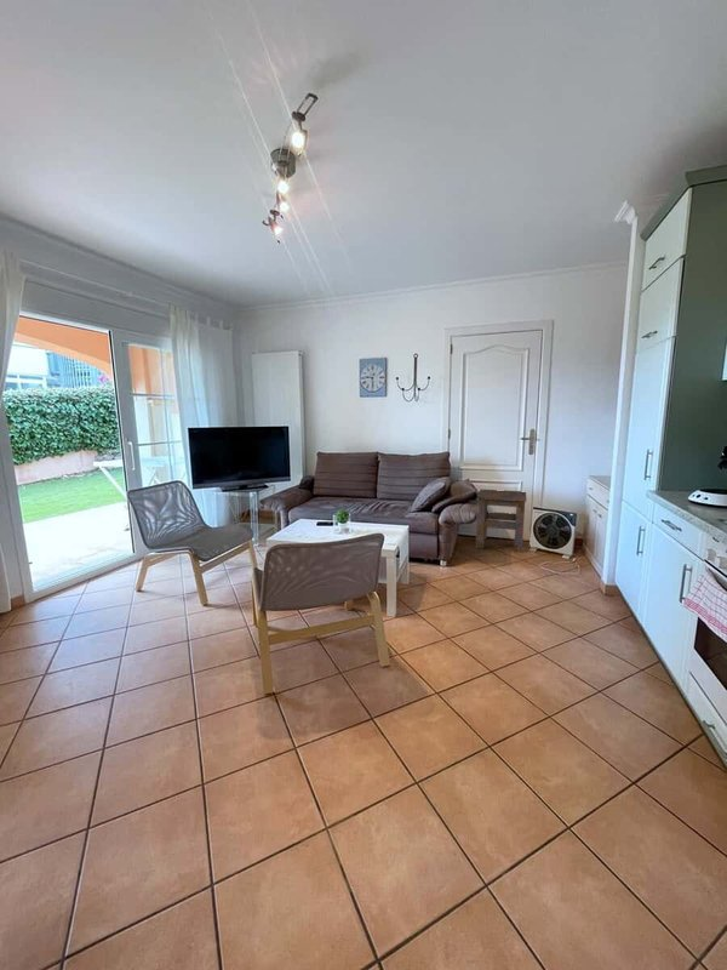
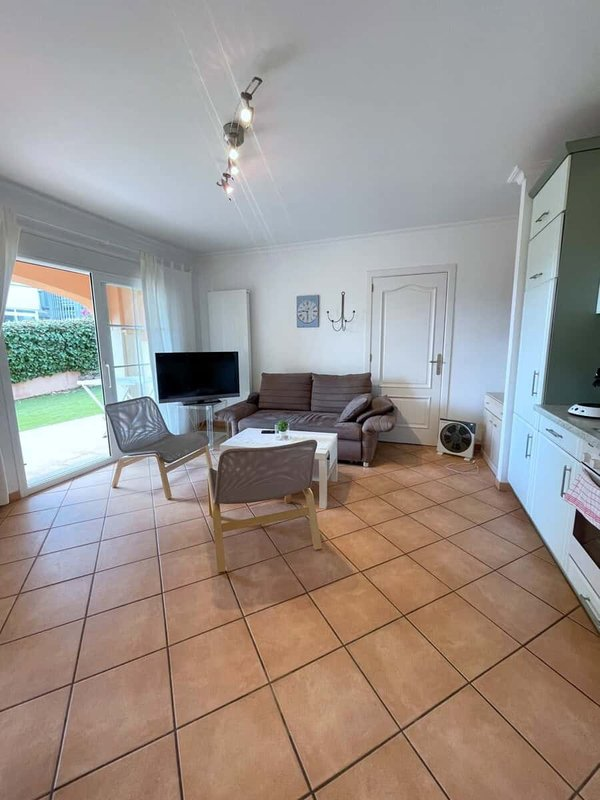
- side table [475,489,527,554]
